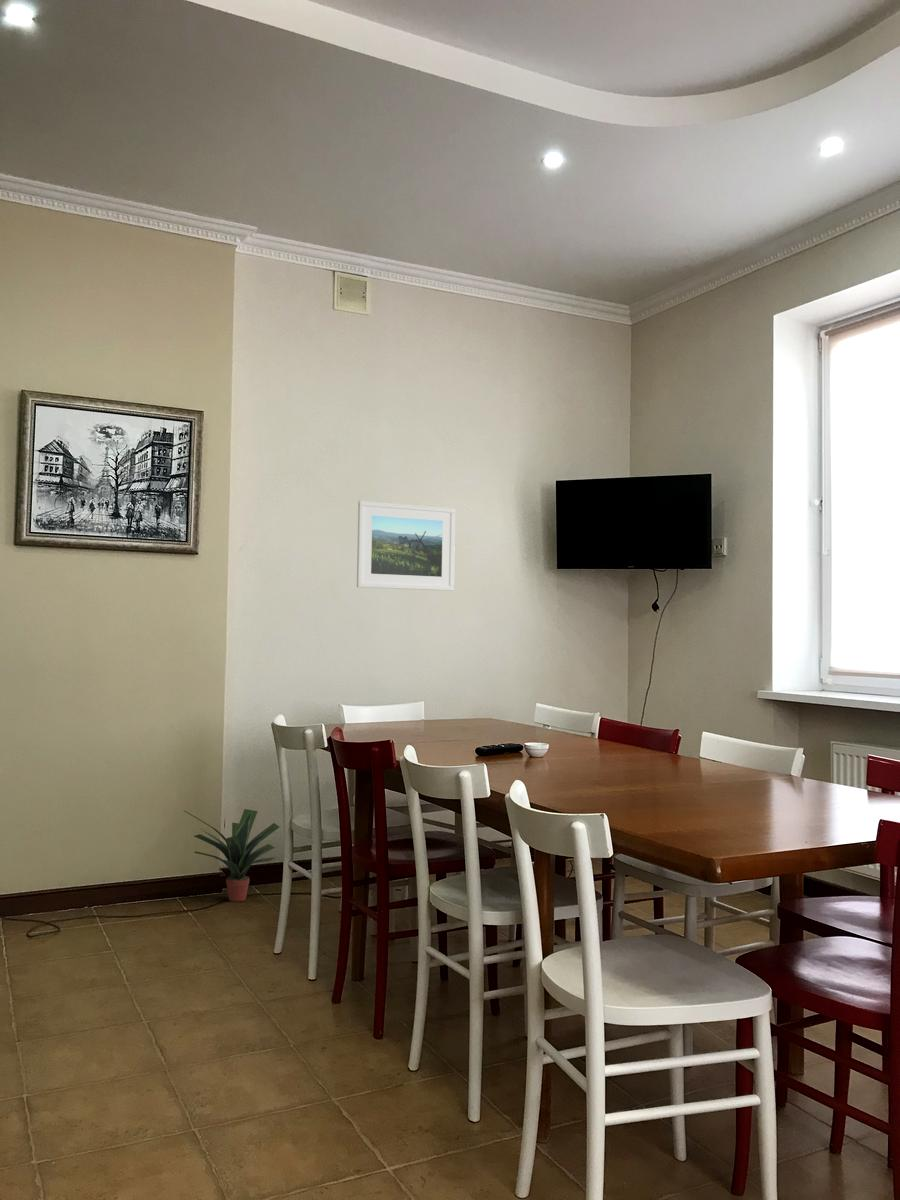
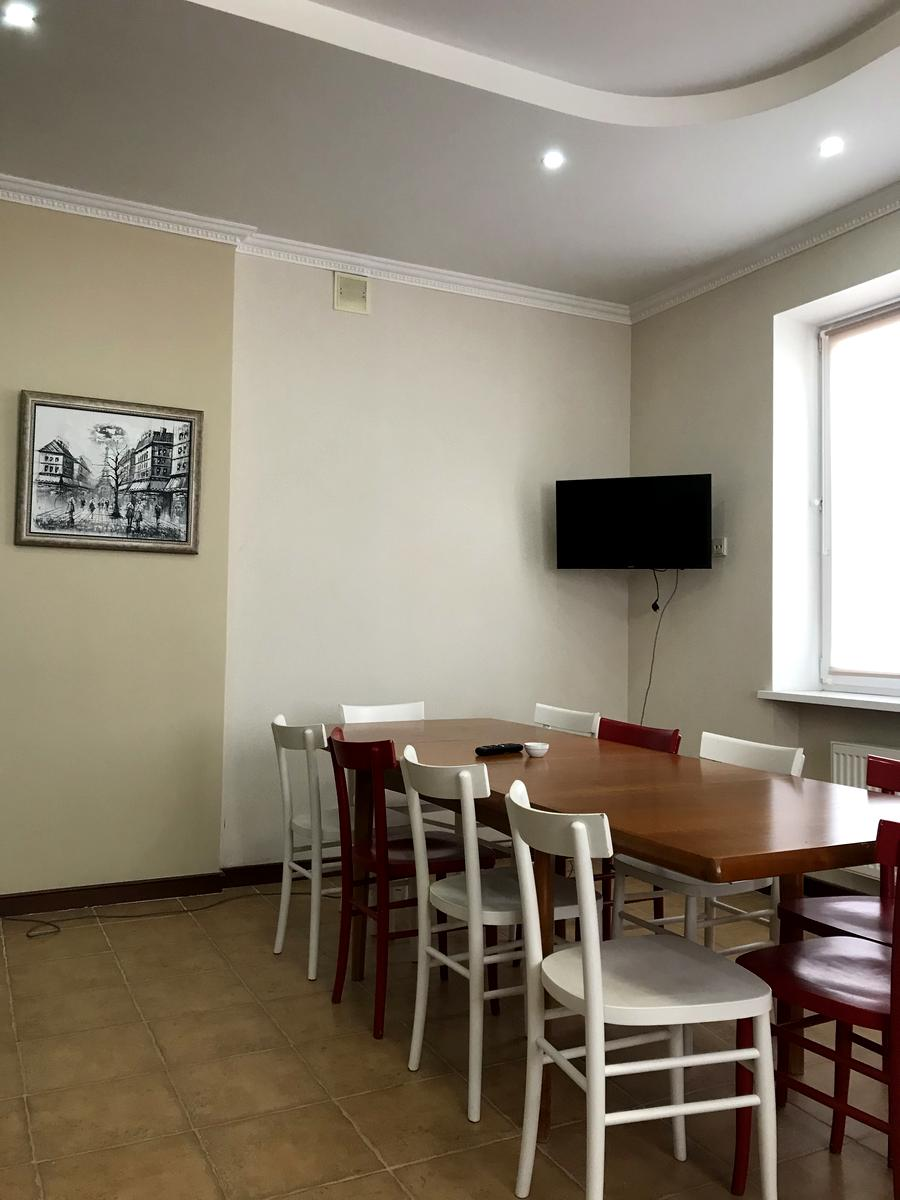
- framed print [356,500,456,592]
- potted plant [183,808,280,902]
